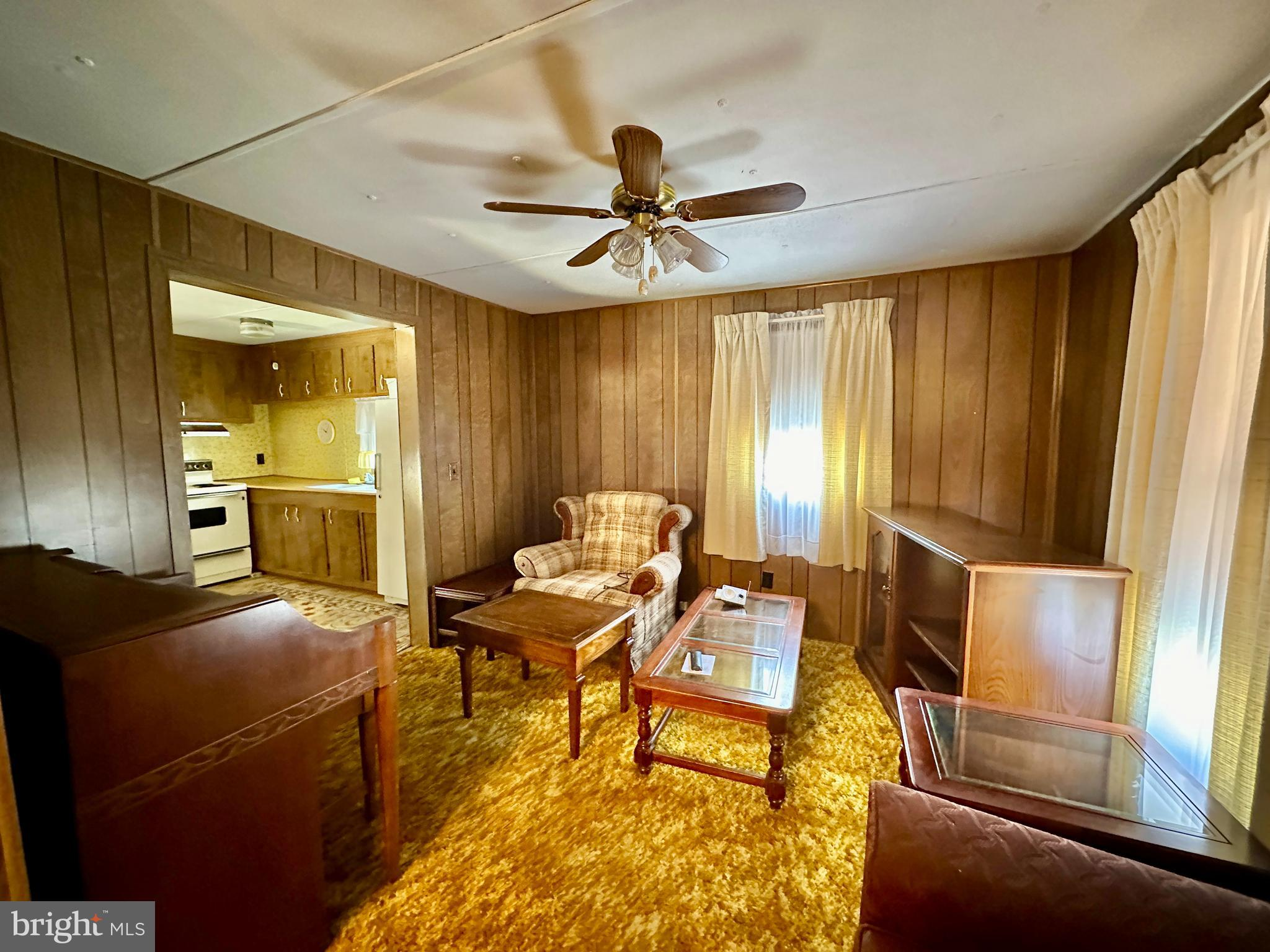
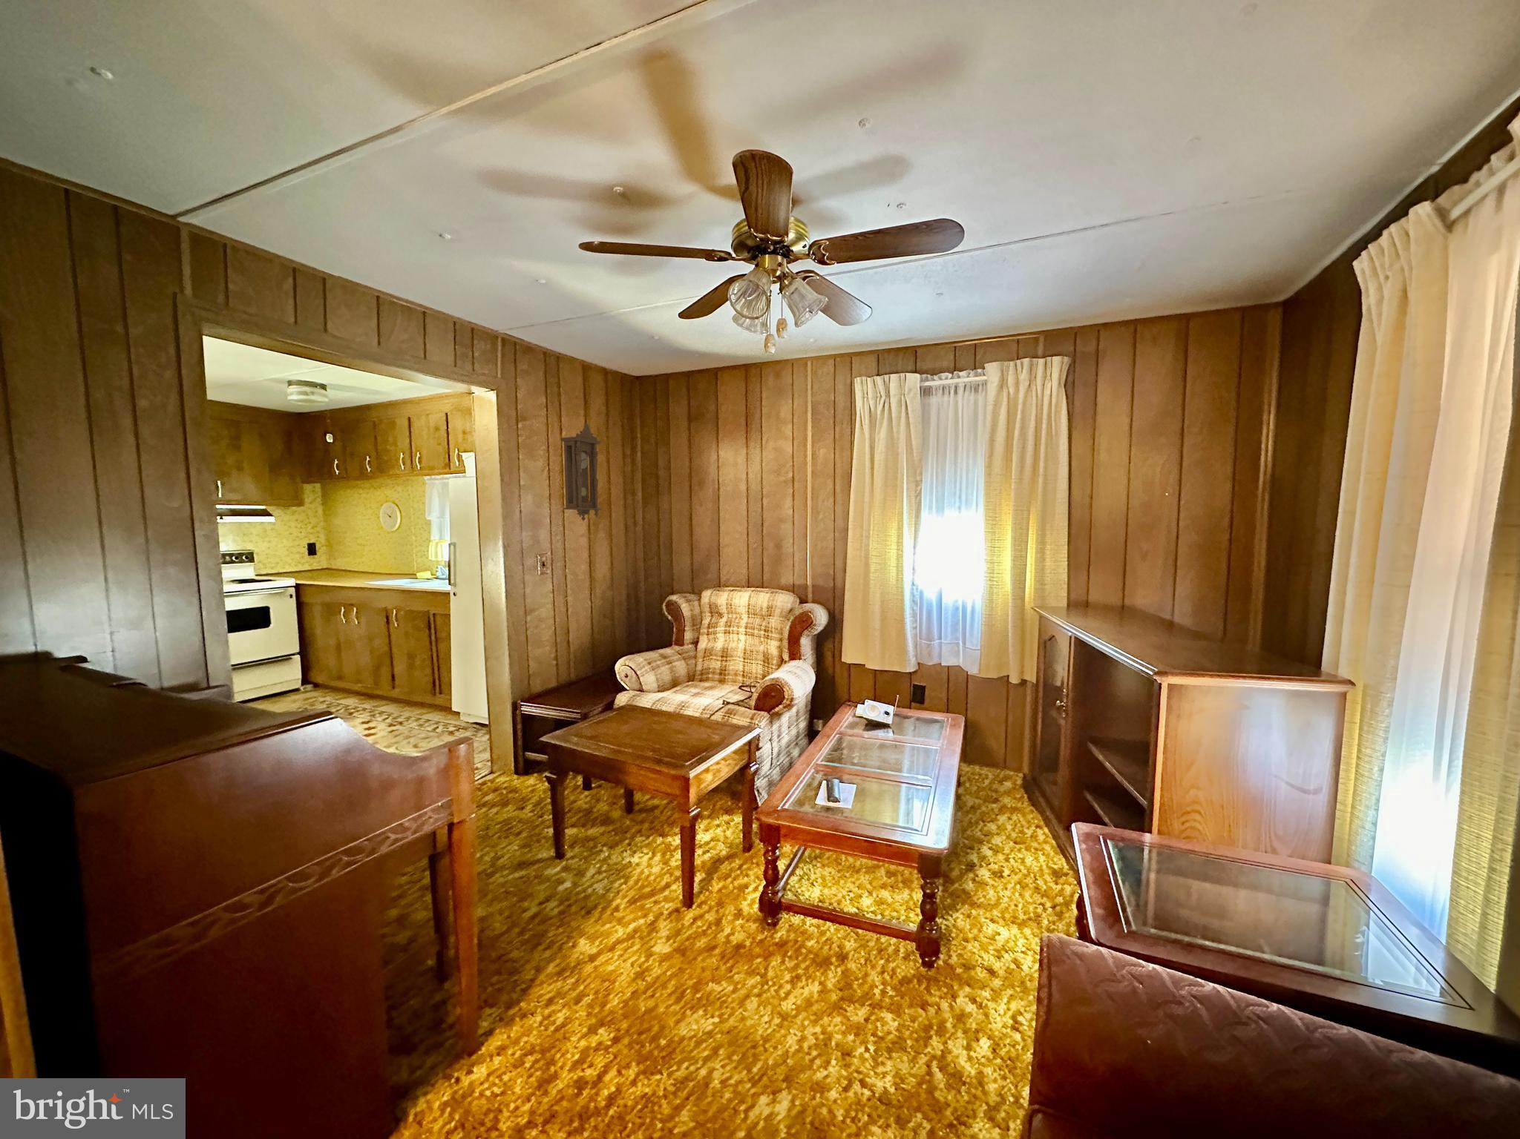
+ pendulum clock [560,424,602,522]
